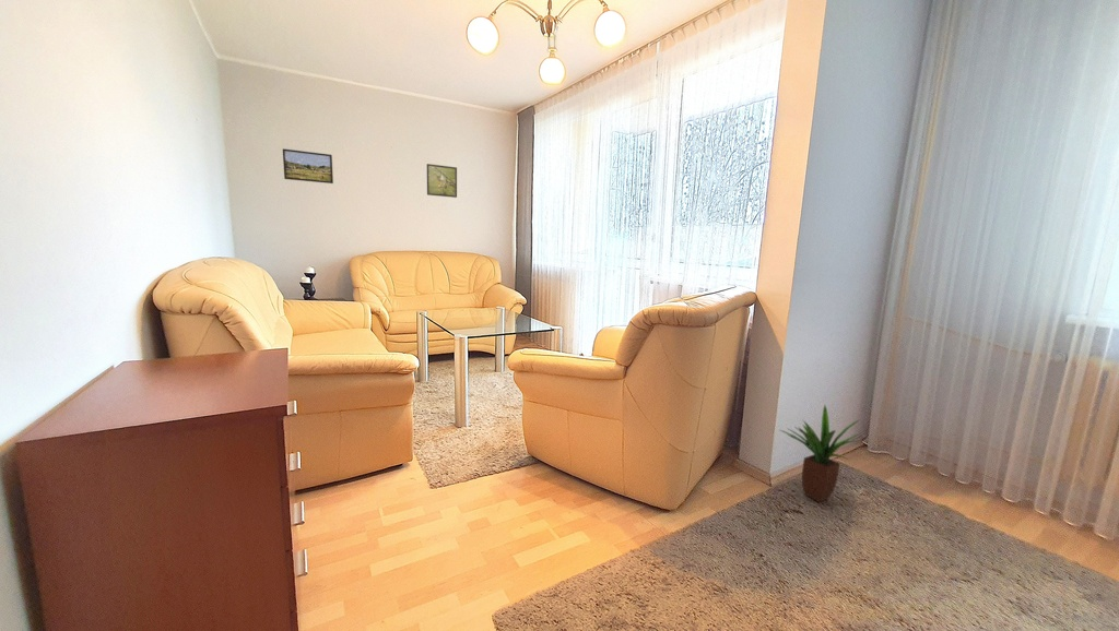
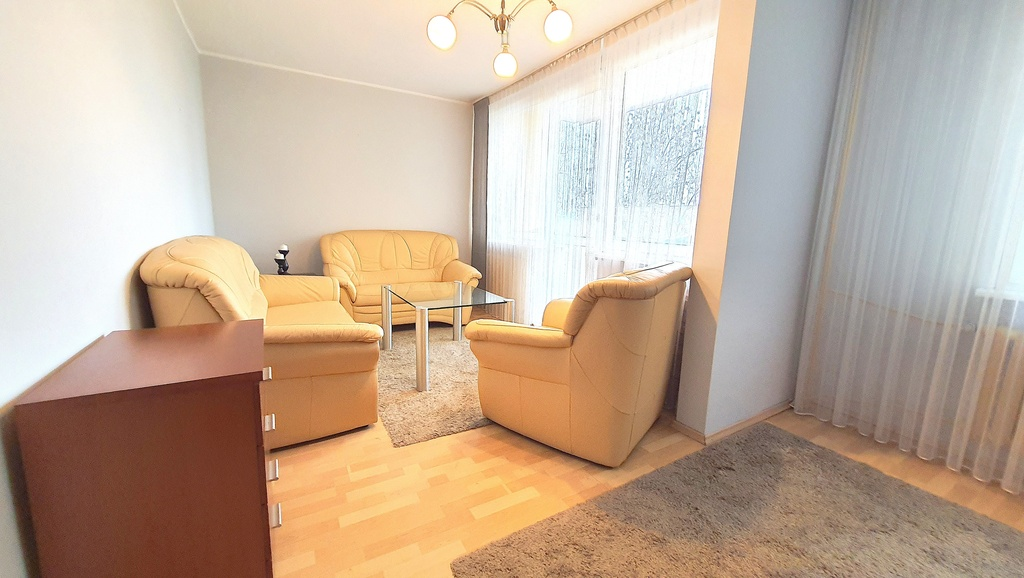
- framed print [426,163,458,199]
- potted plant [779,404,861,503]
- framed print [282,147,334,184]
